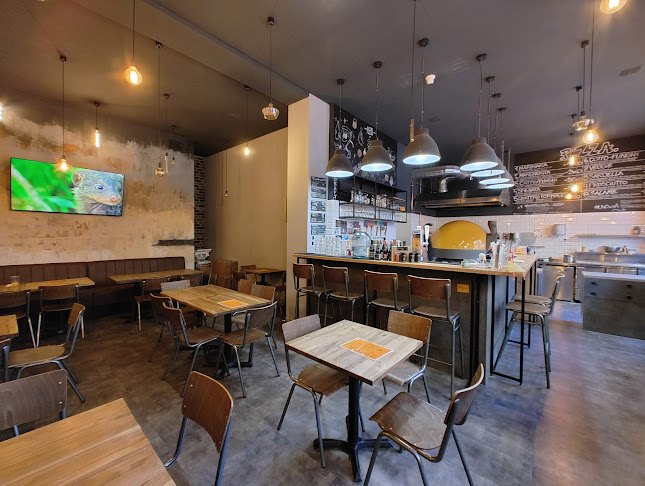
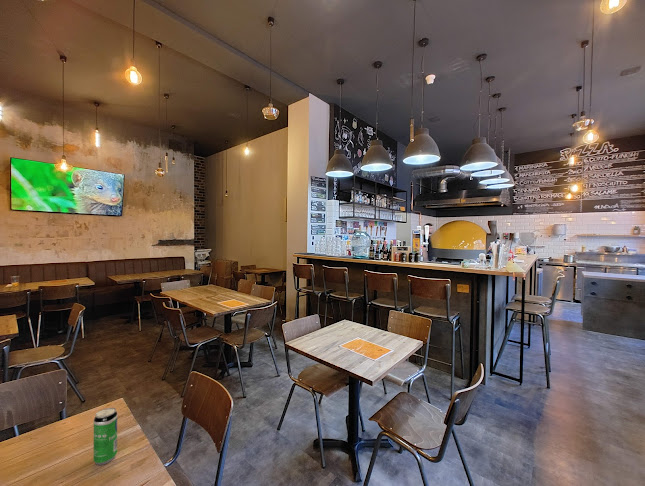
+ beverage can [92,407,118,466]
